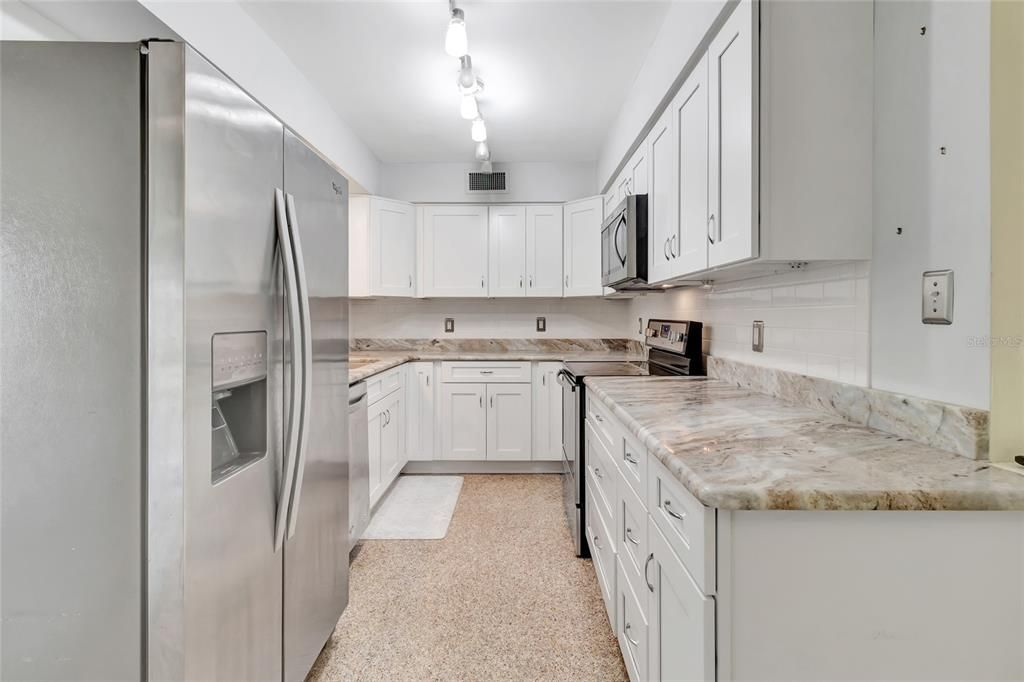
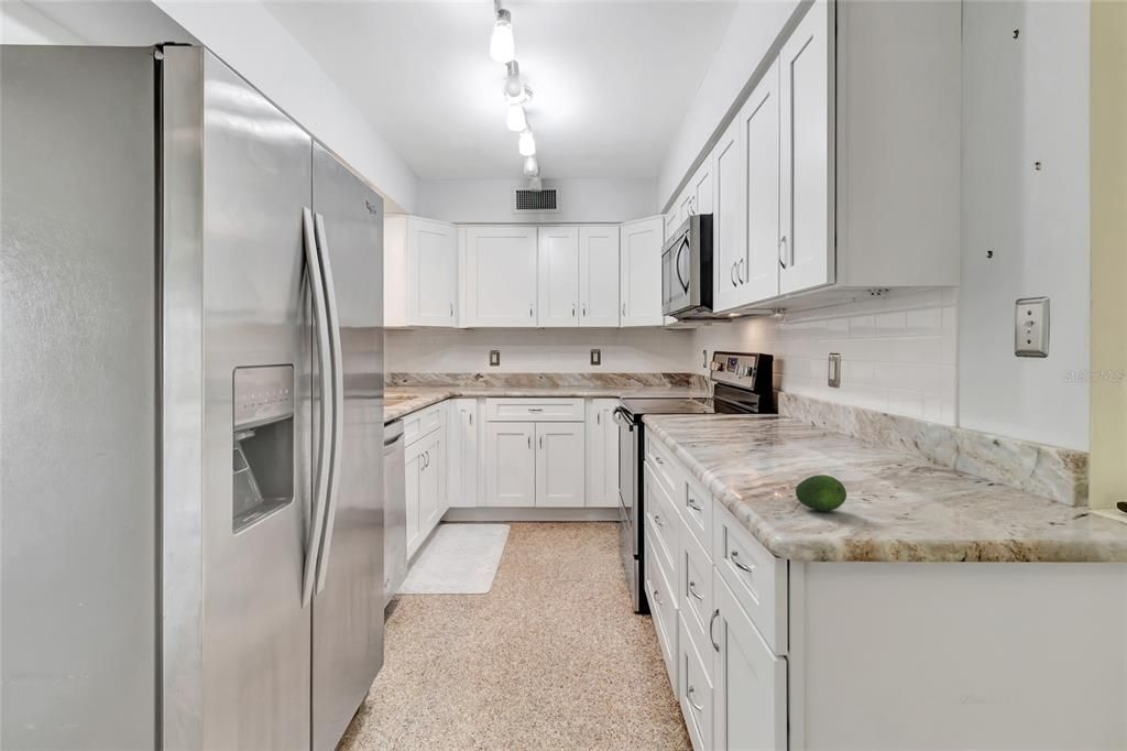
+ fruit [795,474,847,512]
